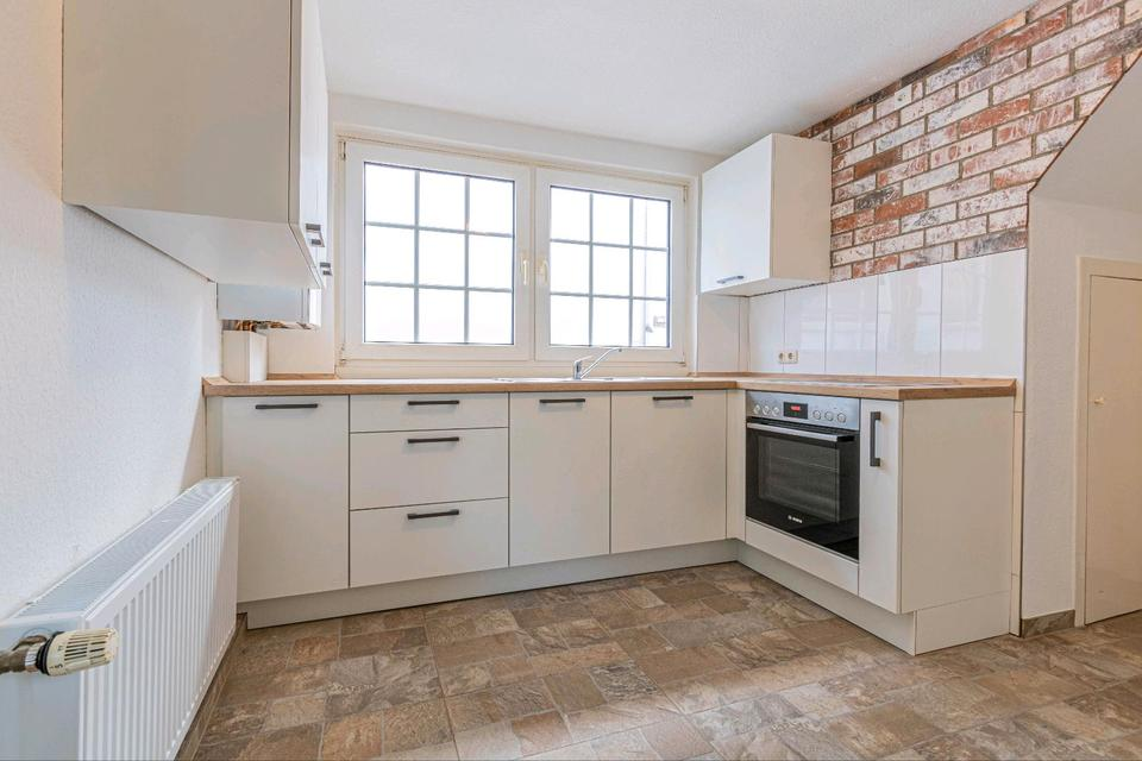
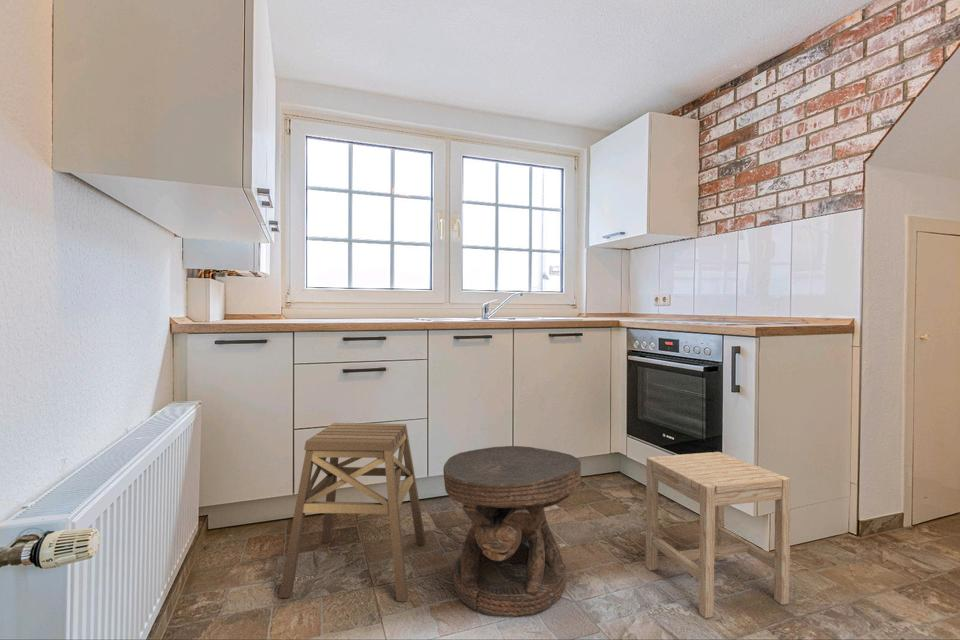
+ side table [442,445,582,617]
+ stool [278,422,427,602]
+ stool [645,451,792,619]
